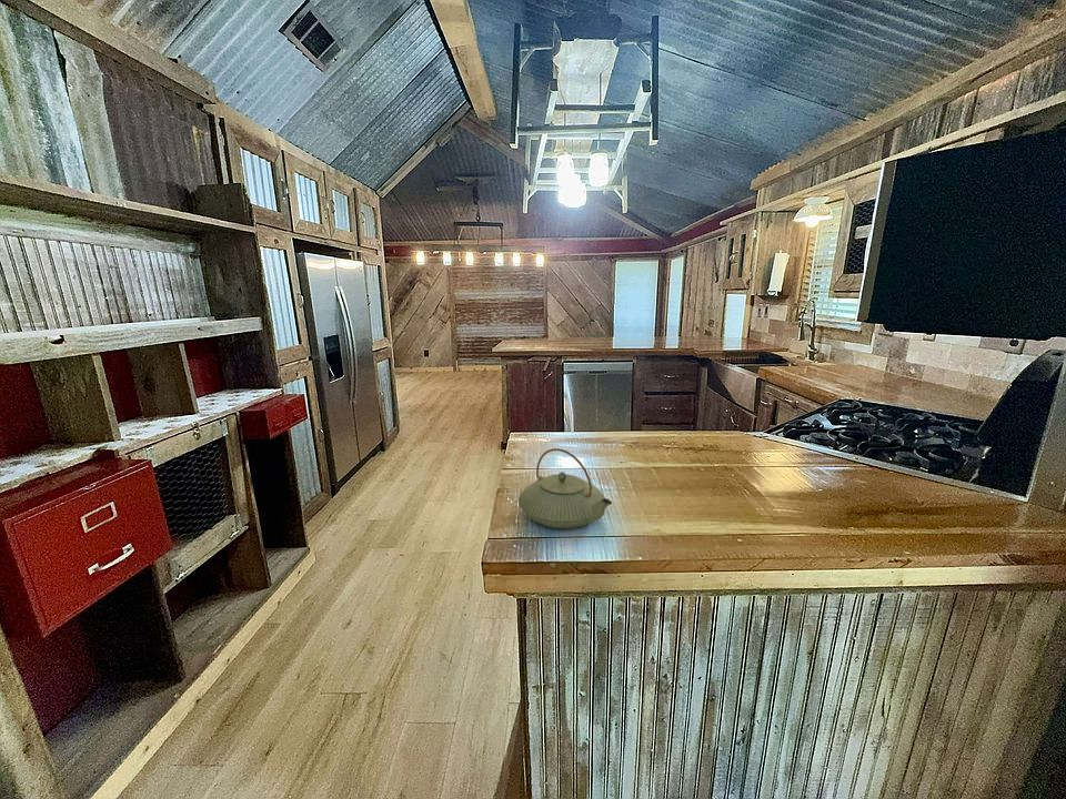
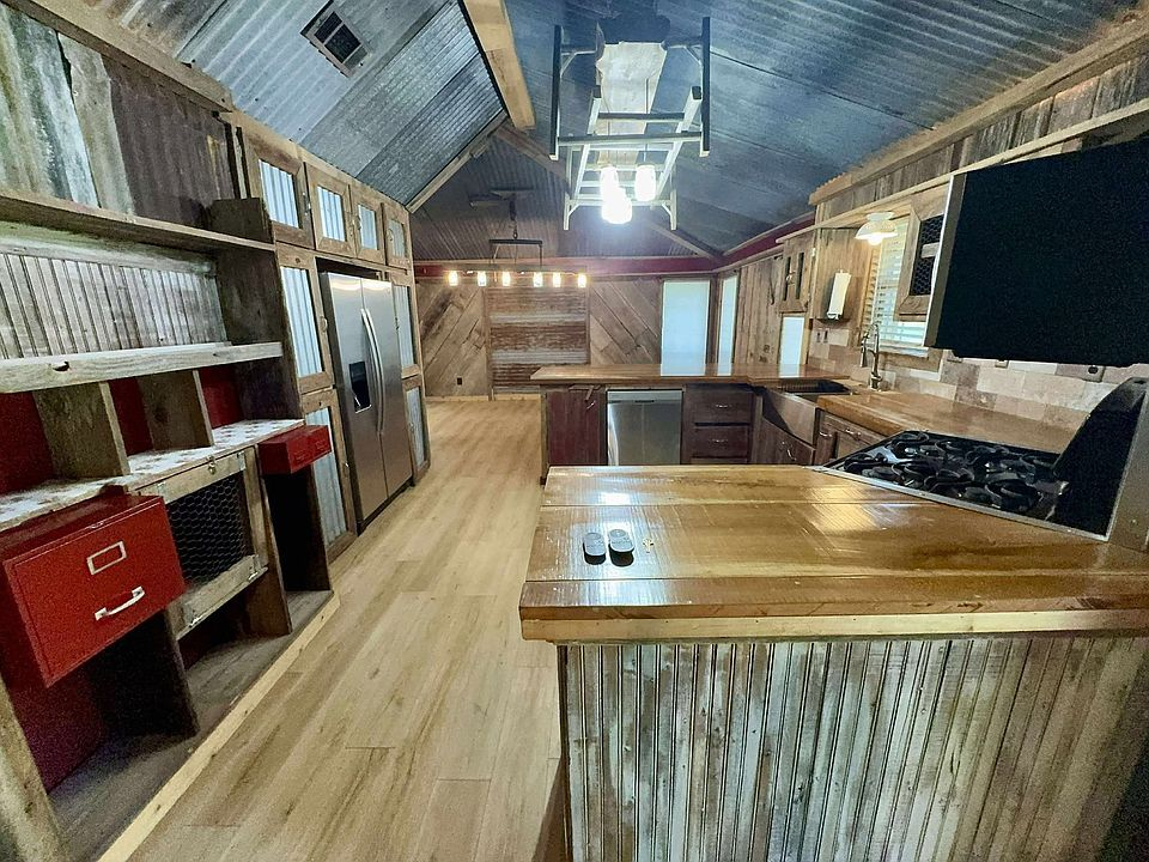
- teapot [517,447,613,529]
